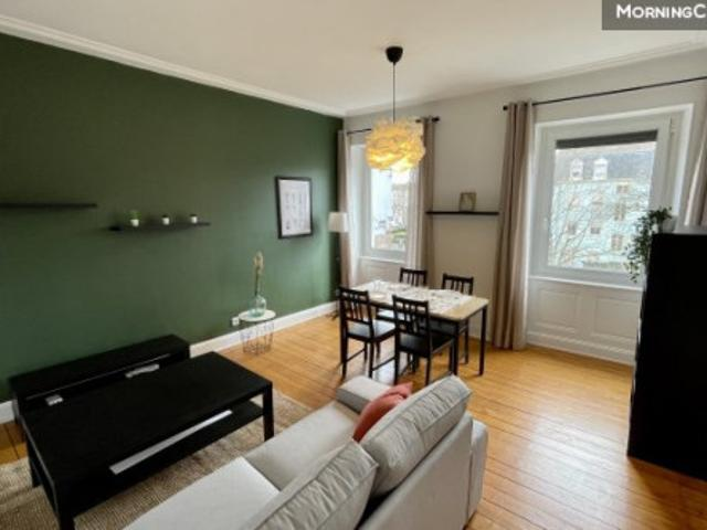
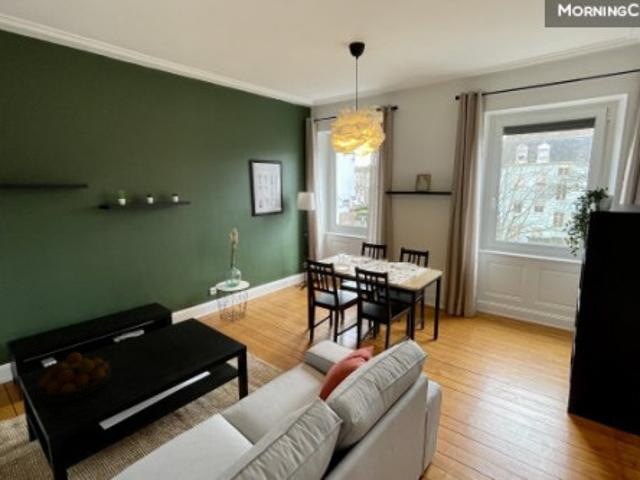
+ fruit bowl [35,352,113,404]
